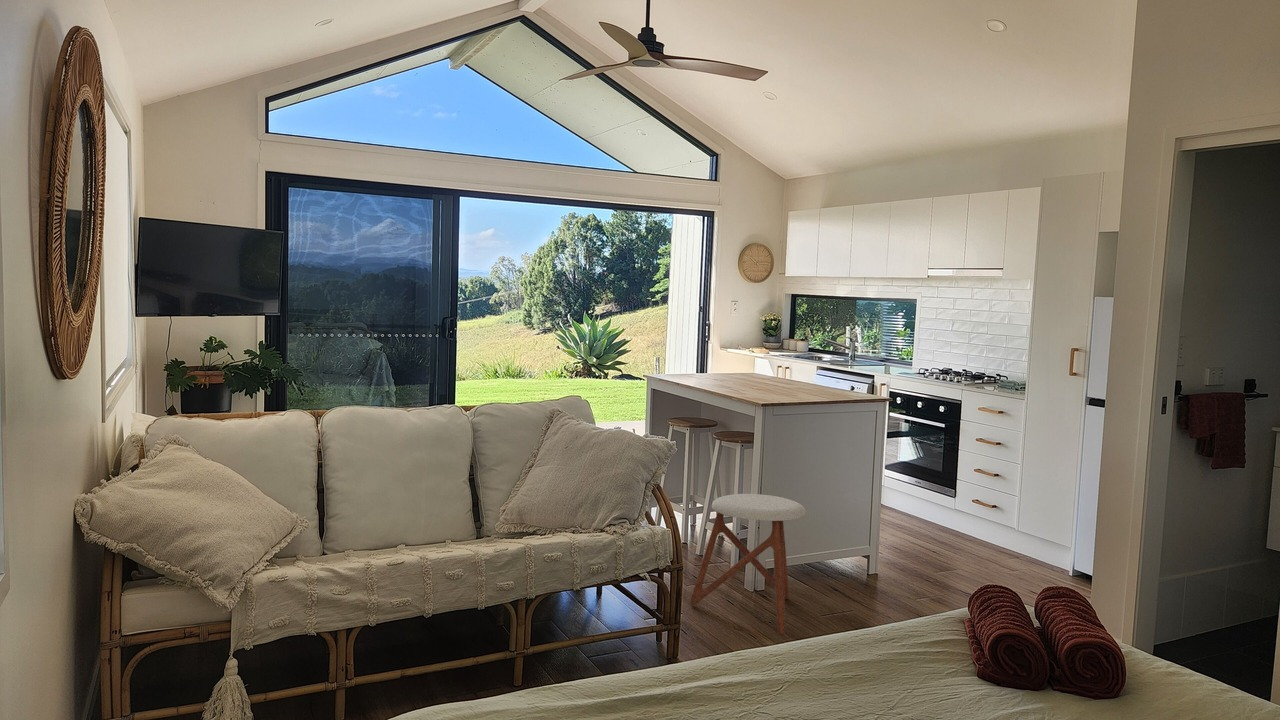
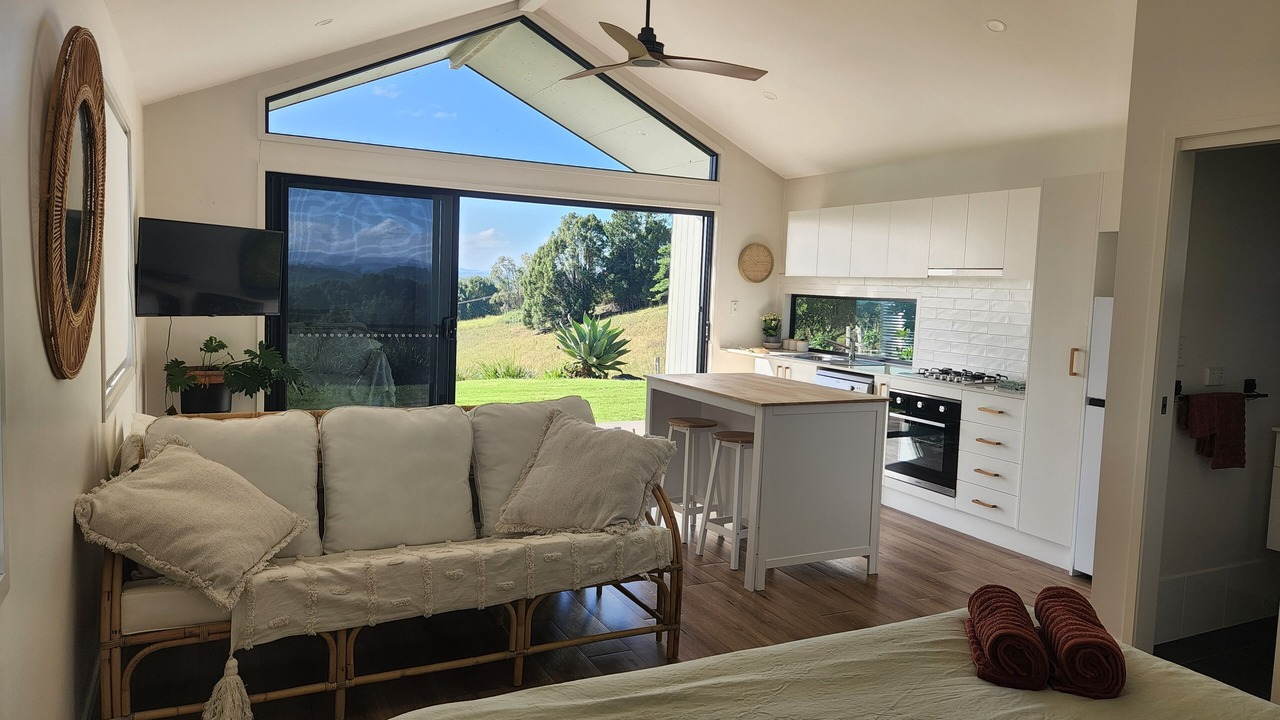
- stool [689,493,807,635]
